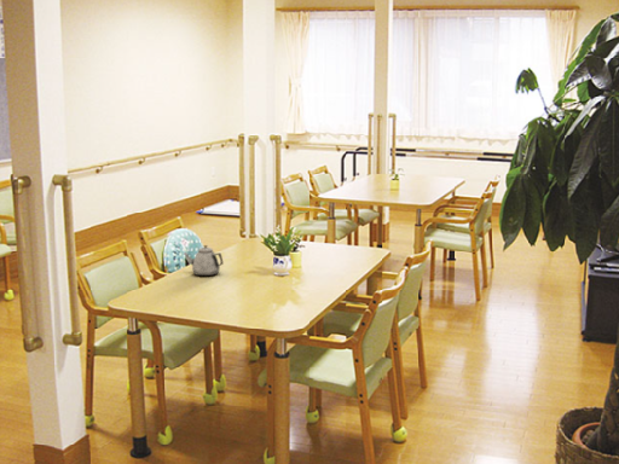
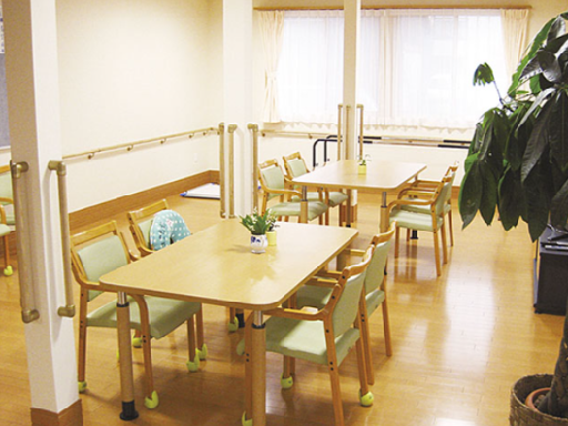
- teapot [184,244,225,277]
